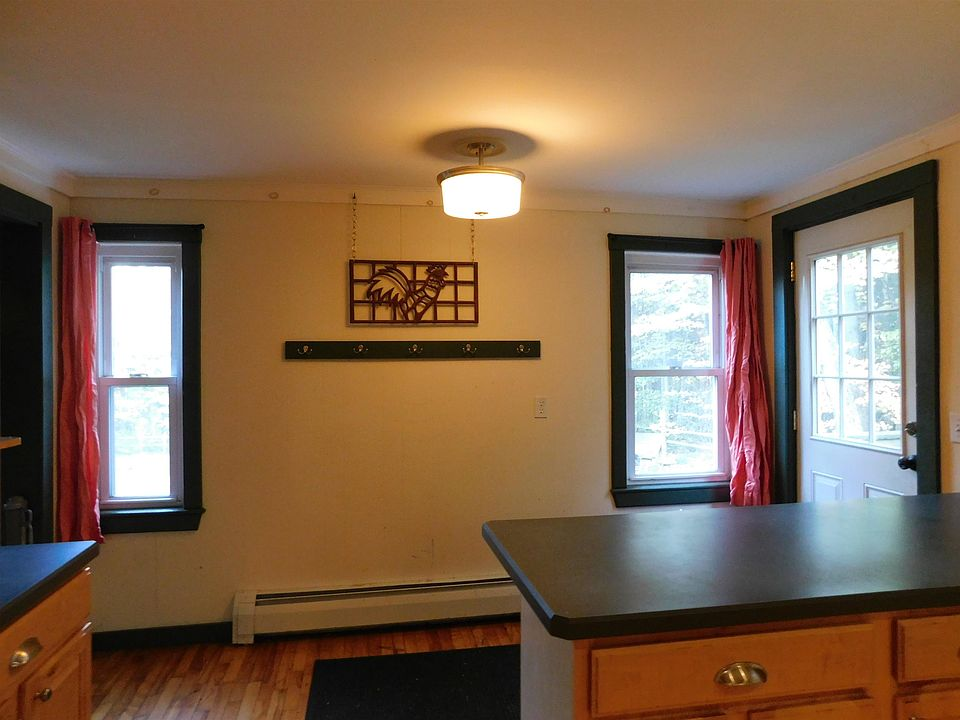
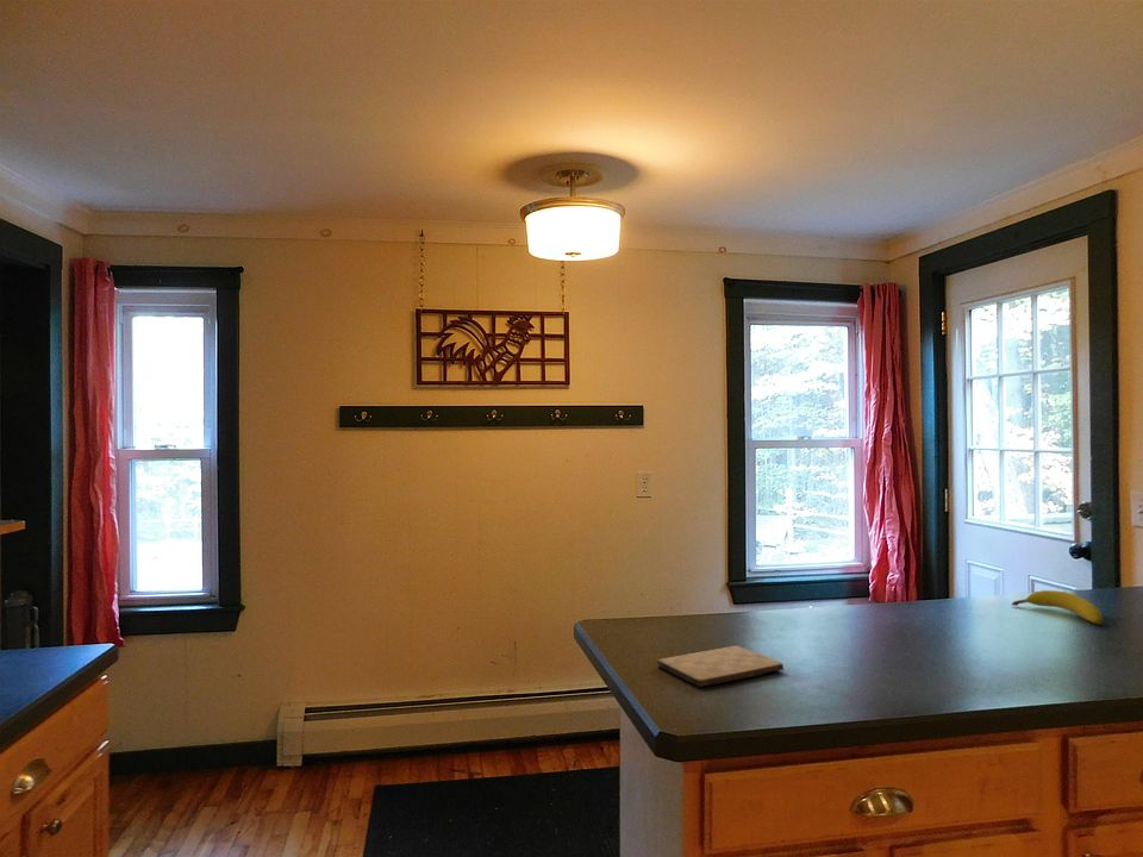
+ cutting board [656,645,785,688]
+ fruit [1011,589,1104,625]
